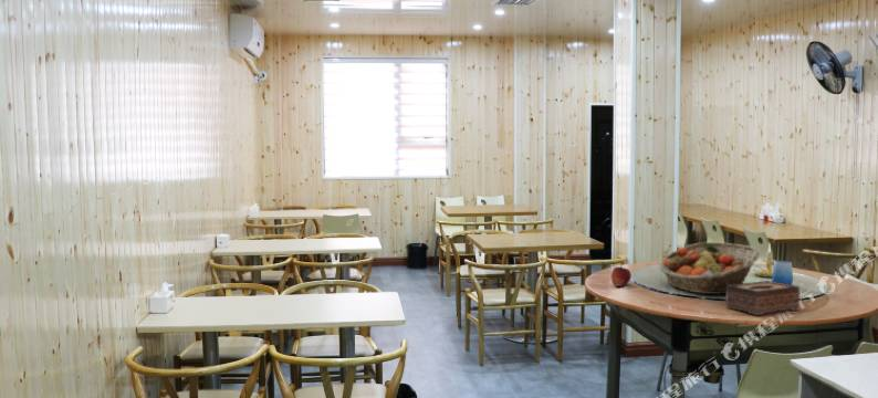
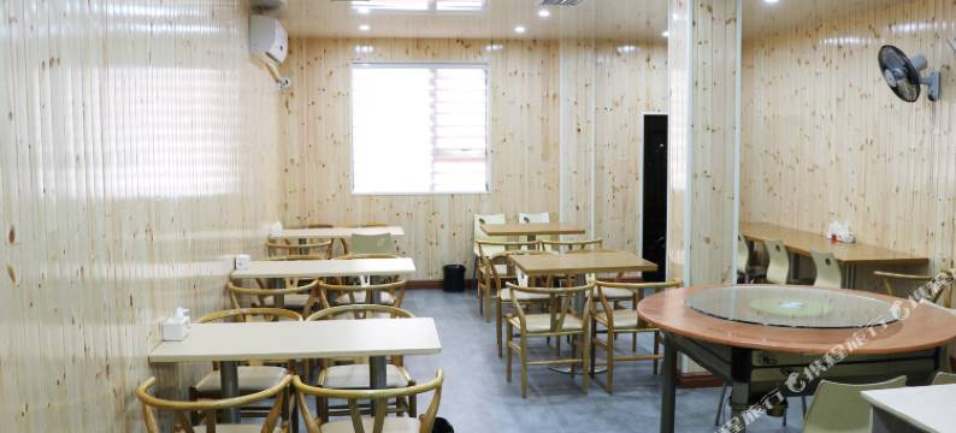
- tissue box [725,280,801,316]
- candle holder [752,242,776,279]
- fruit [609,265,633,287]
- fruit basket [658,241,761,295]
- cup [771,260,794,285]
